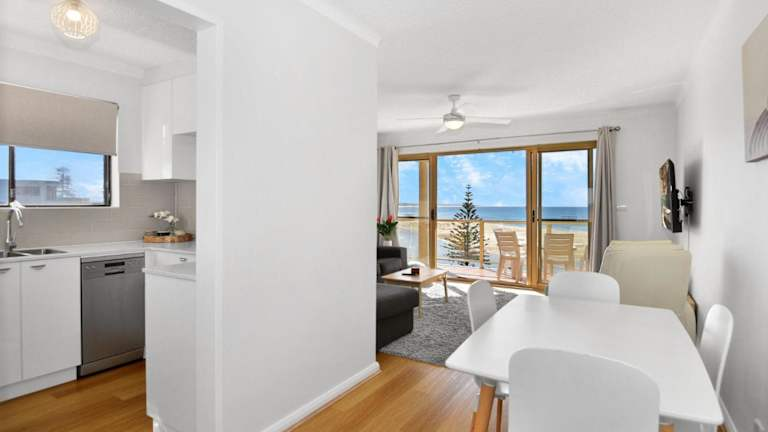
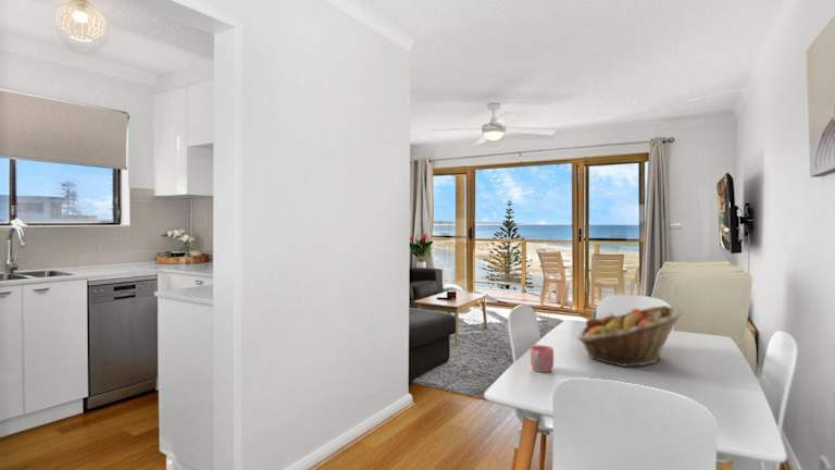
+ mug [529,344,554,373]
+ fruit basket [577,305,684,368]
